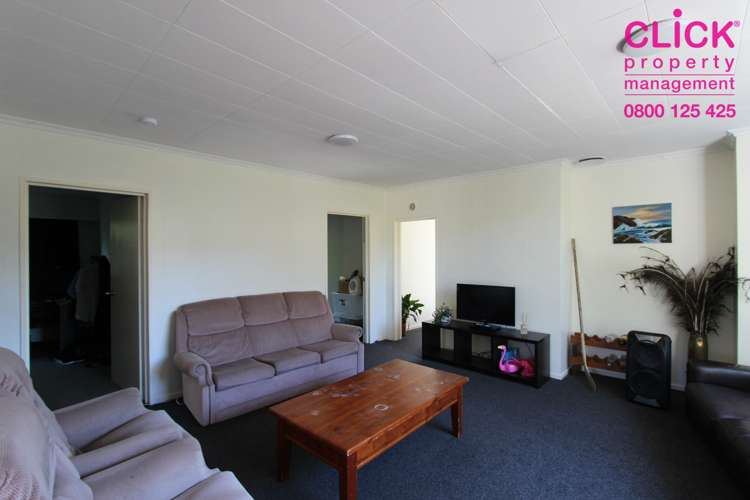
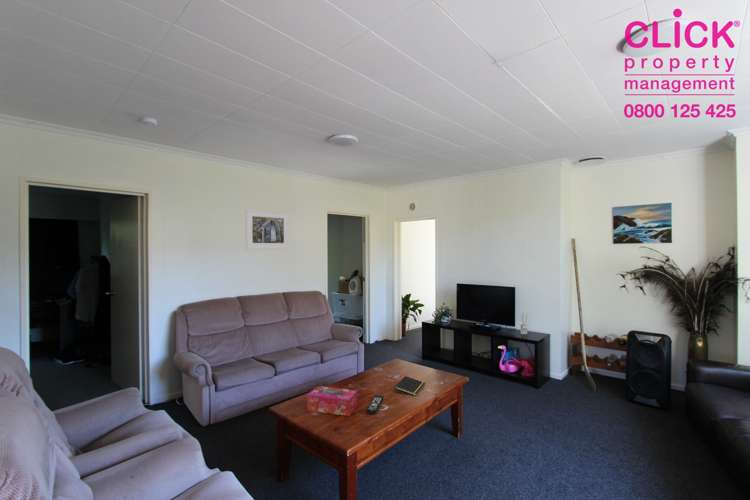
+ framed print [245,208,290,250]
+ tissue box [306,385,359,417]
+ notepad [394,375,426,397]
+ remote control [365,394,385,415]
